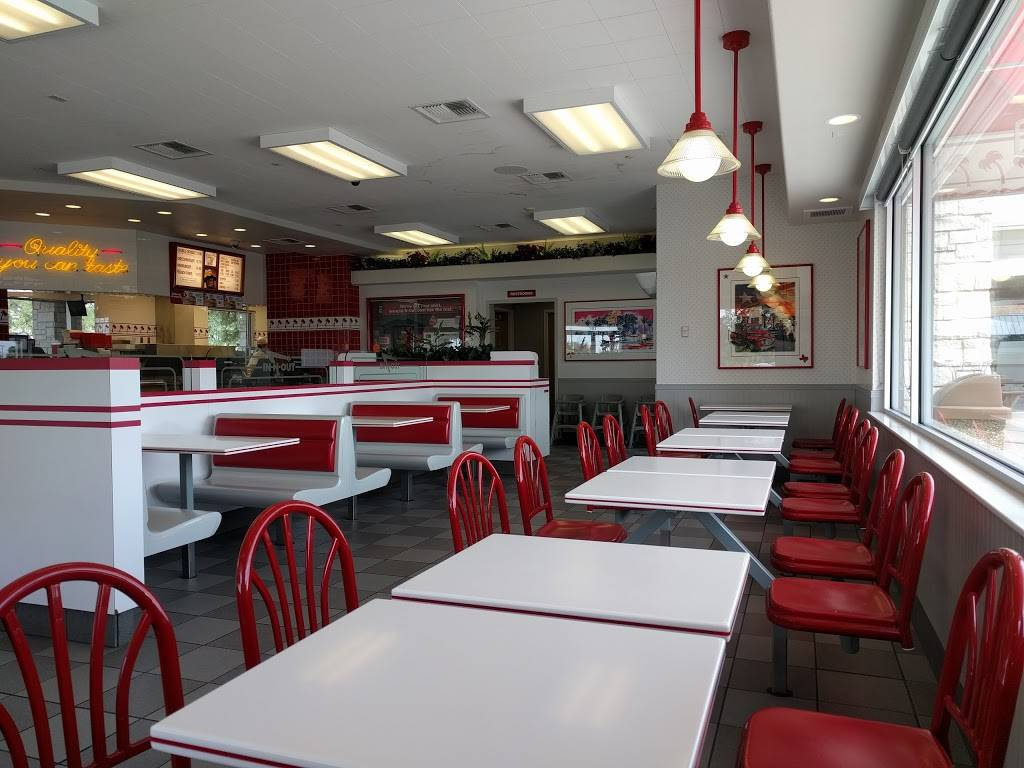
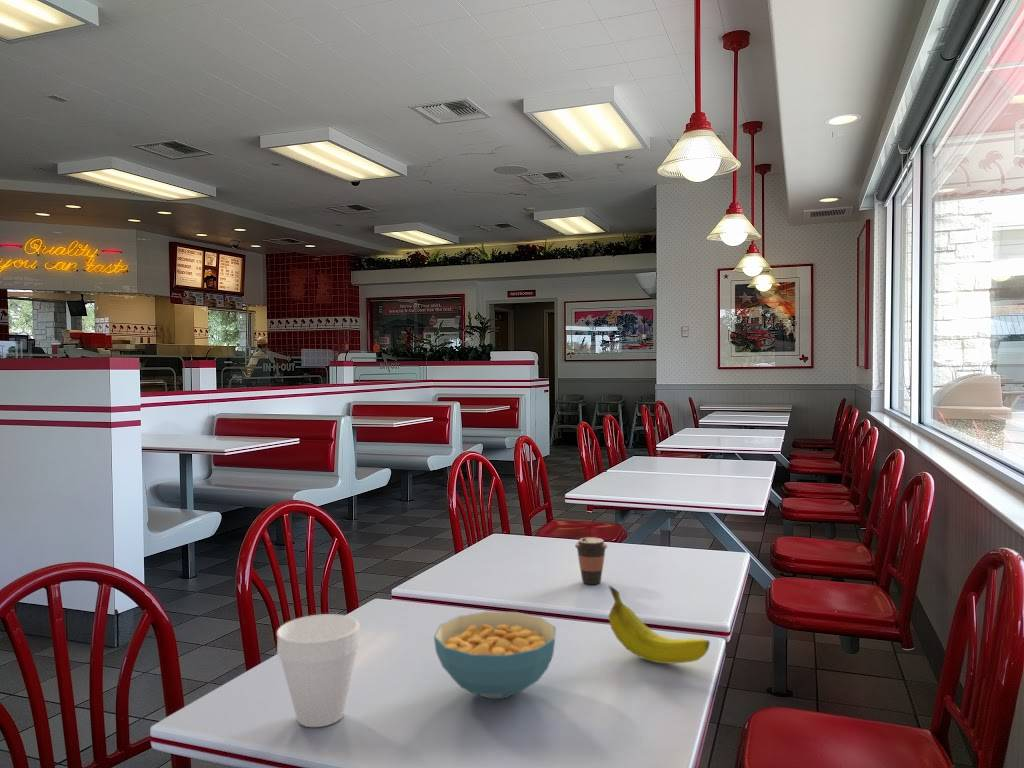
+ coffee cup [574,536,608,585]
+ cereal bowl [433,611,557,700]
+ fruit [608,585,711,665]
+ cup [276,613,361,728]
